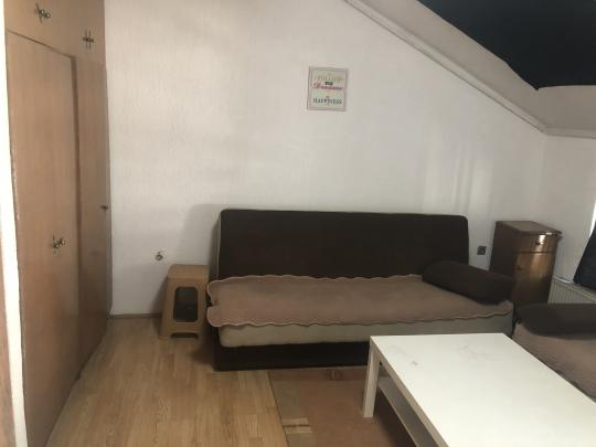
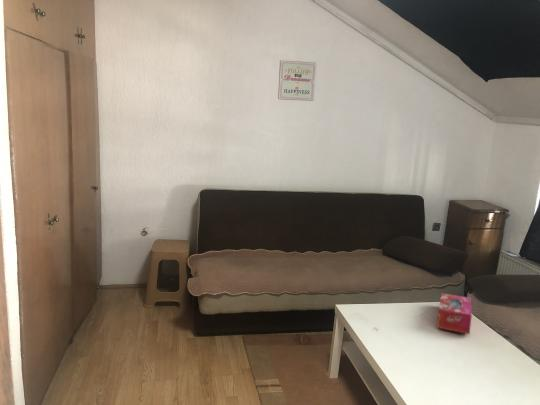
+ tissue box [436,292,473,335]
